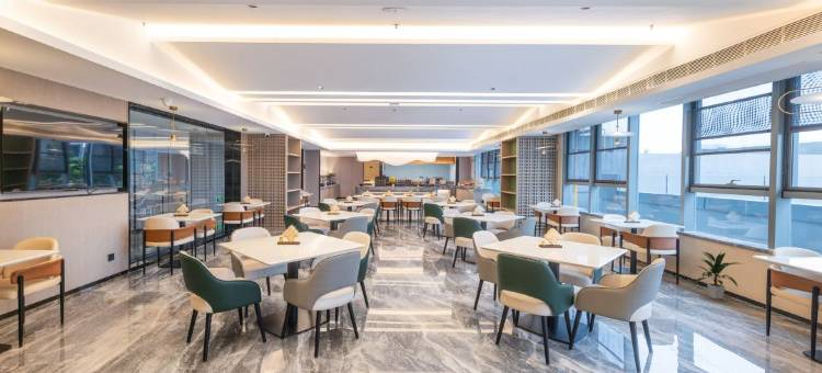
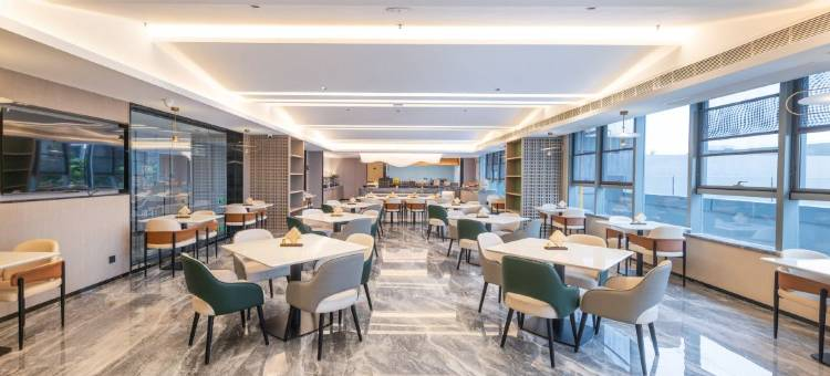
- indoor plant [693,250,744,301]
